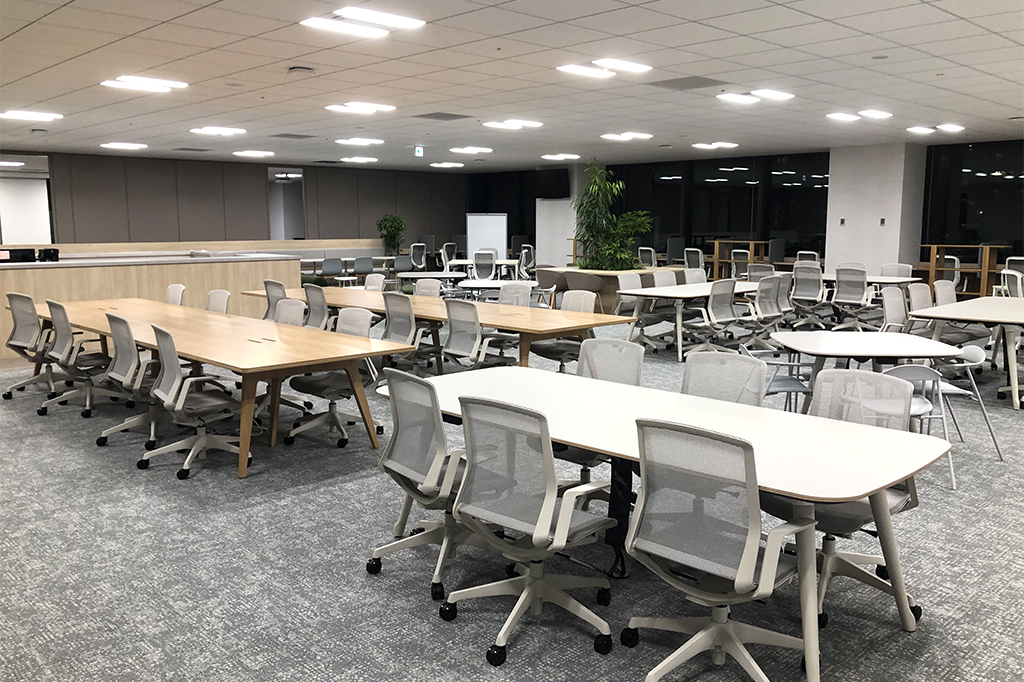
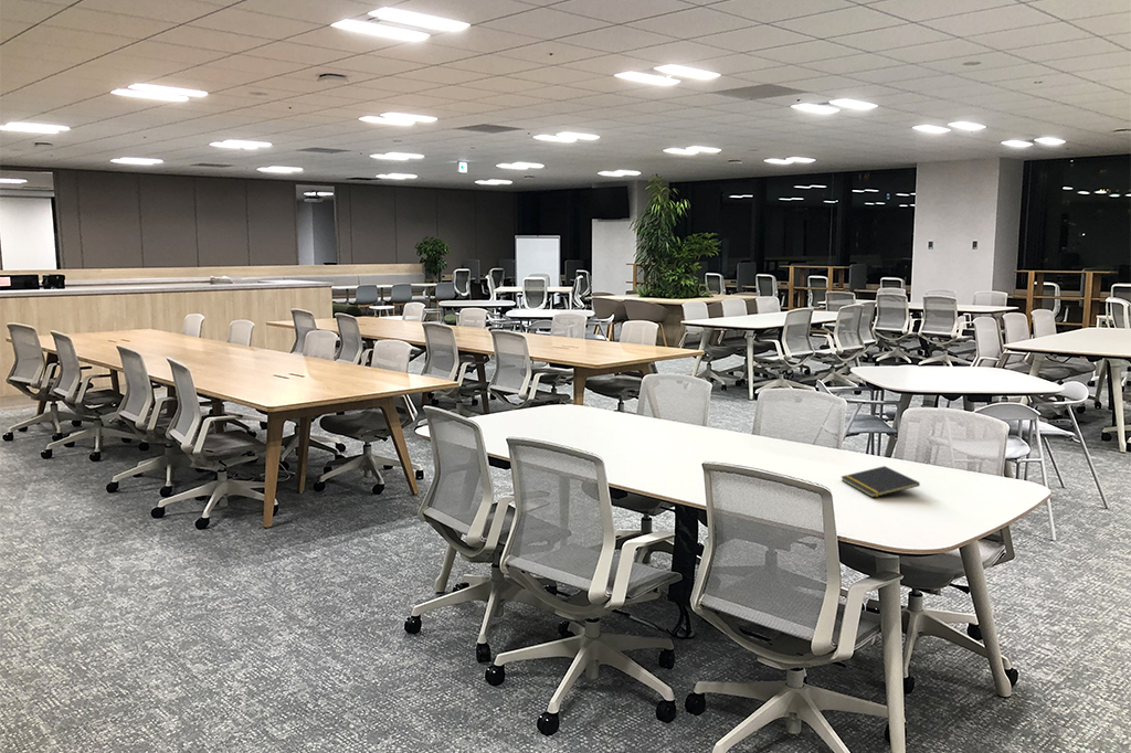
+ notepad [841,465,921,498]
